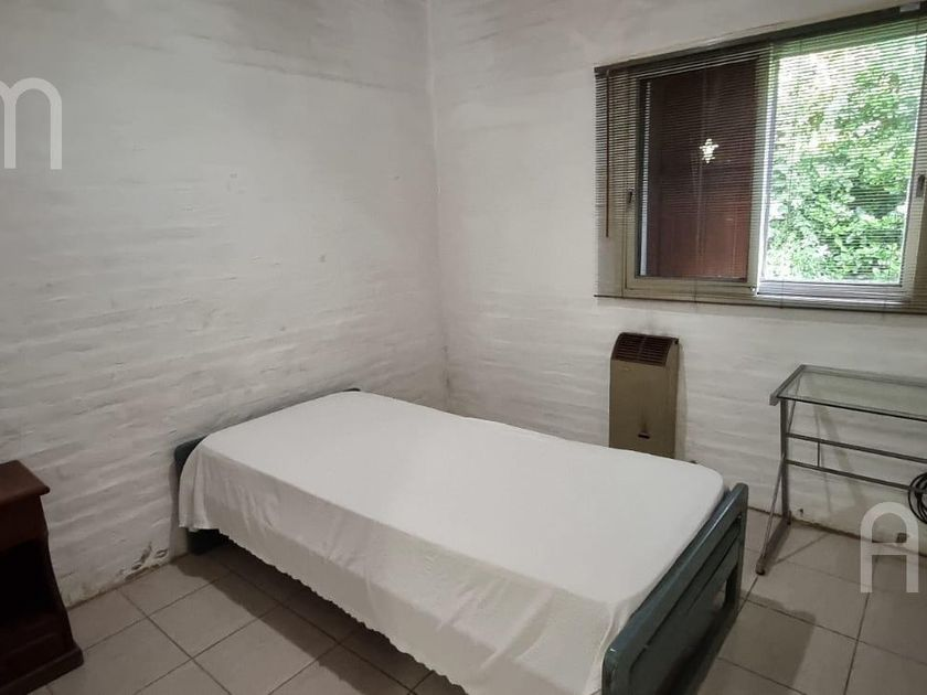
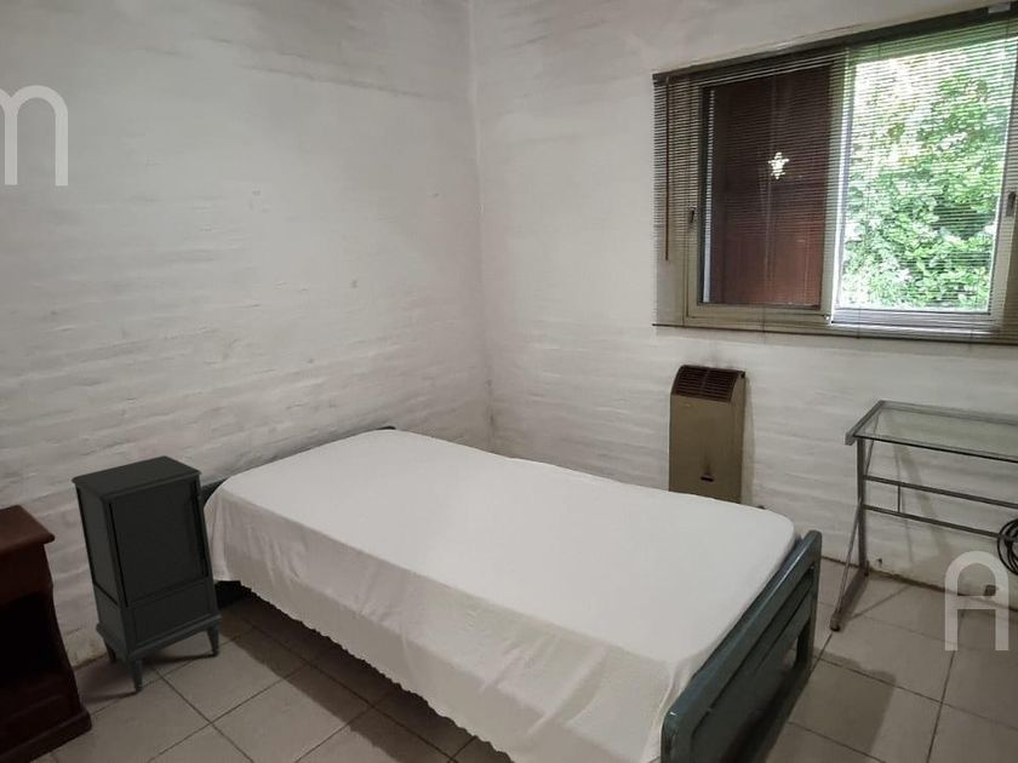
+ nightstand [70,454,224,694]
